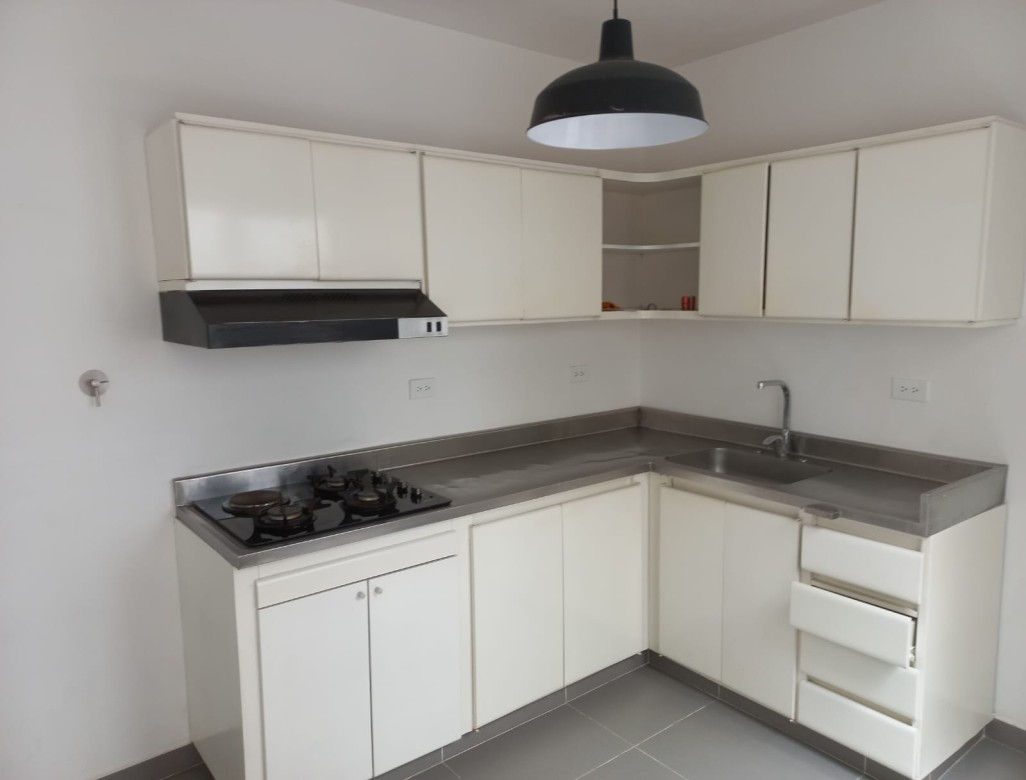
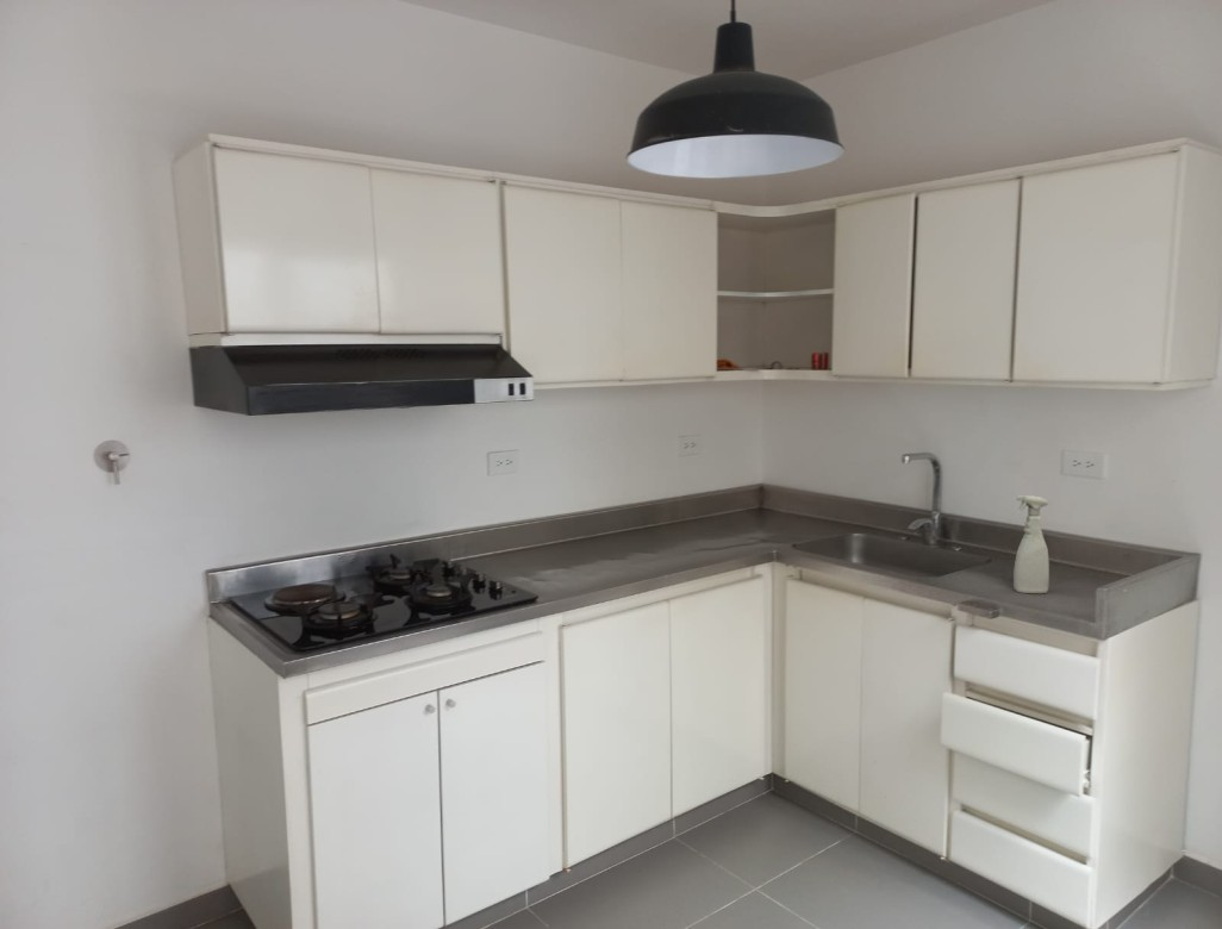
+ spray bottle [1012,494,1050,594]
